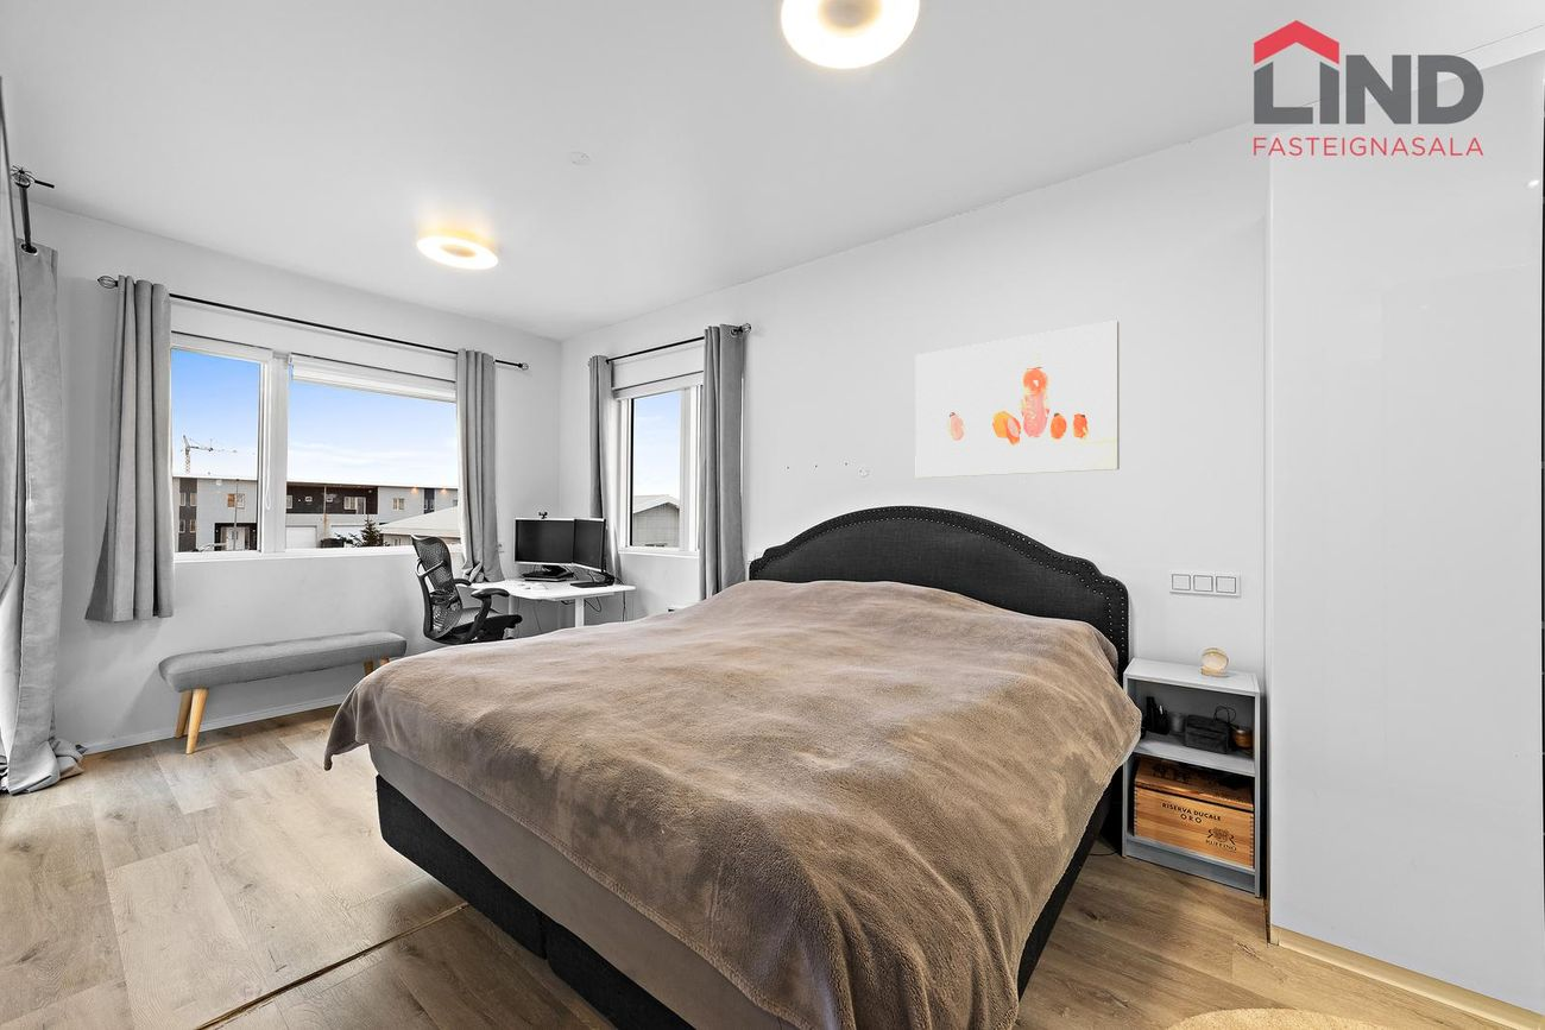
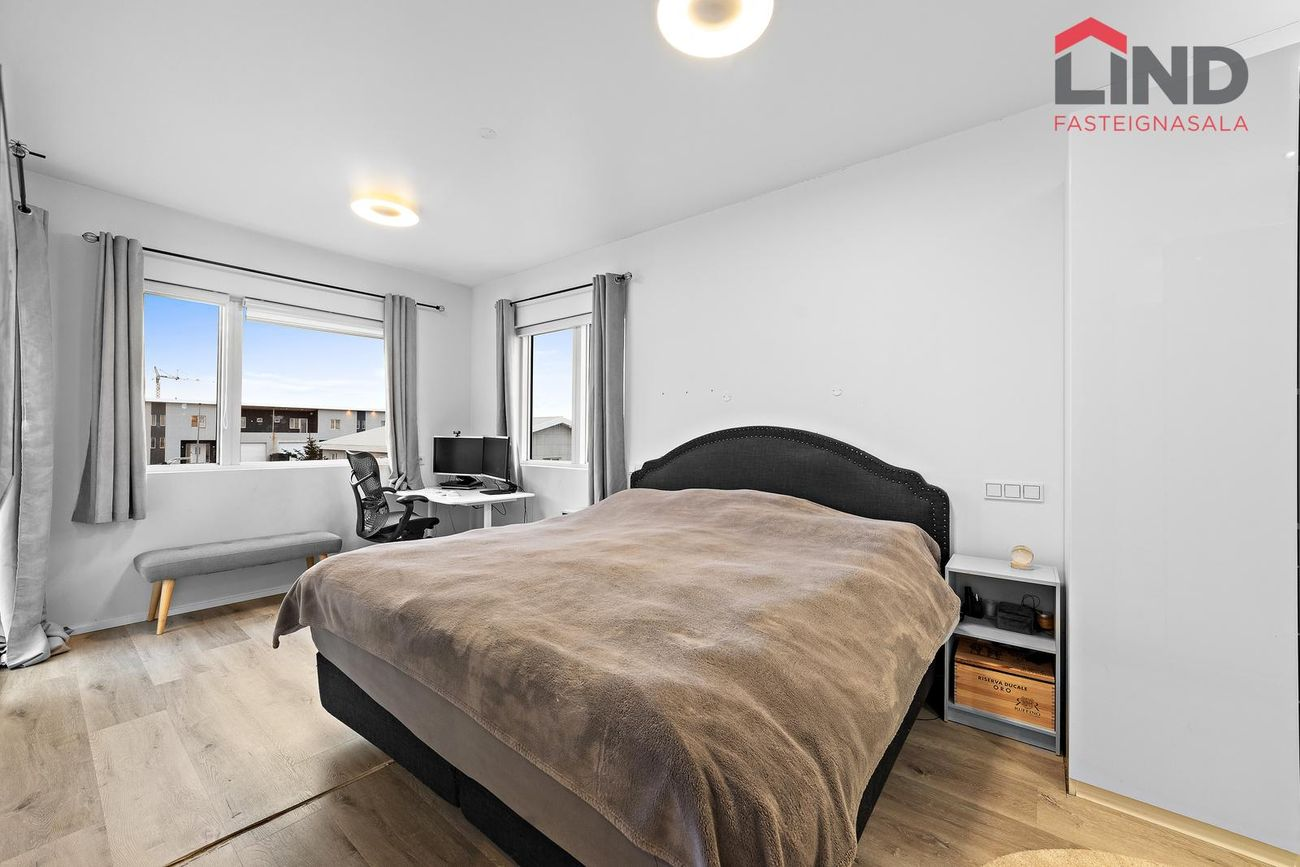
- wall art [914,320,1121,479]
